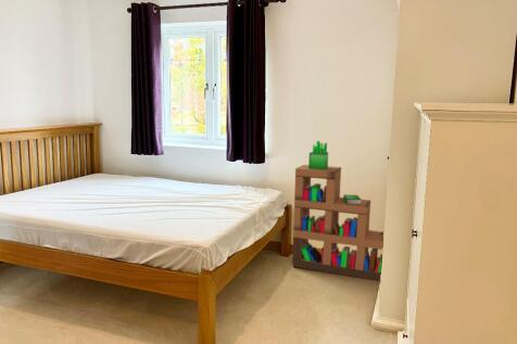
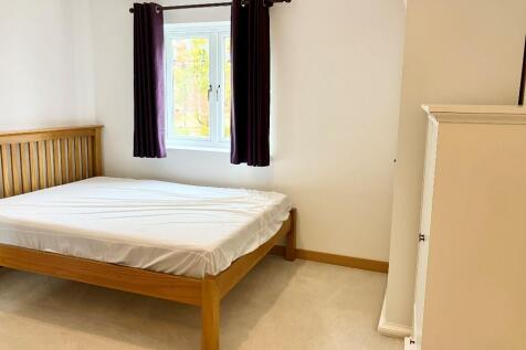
- bookshelf [291,140,384,282]
